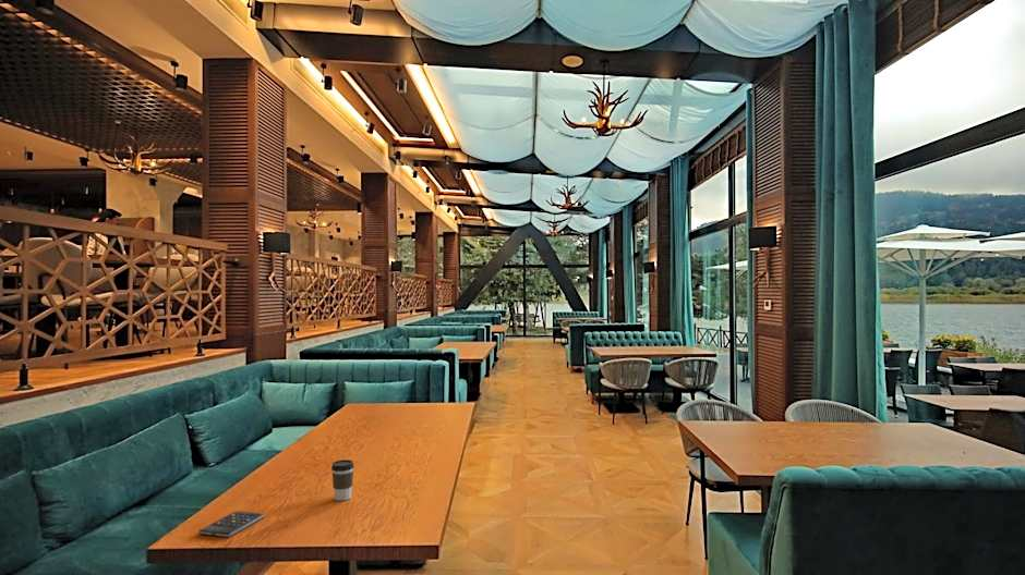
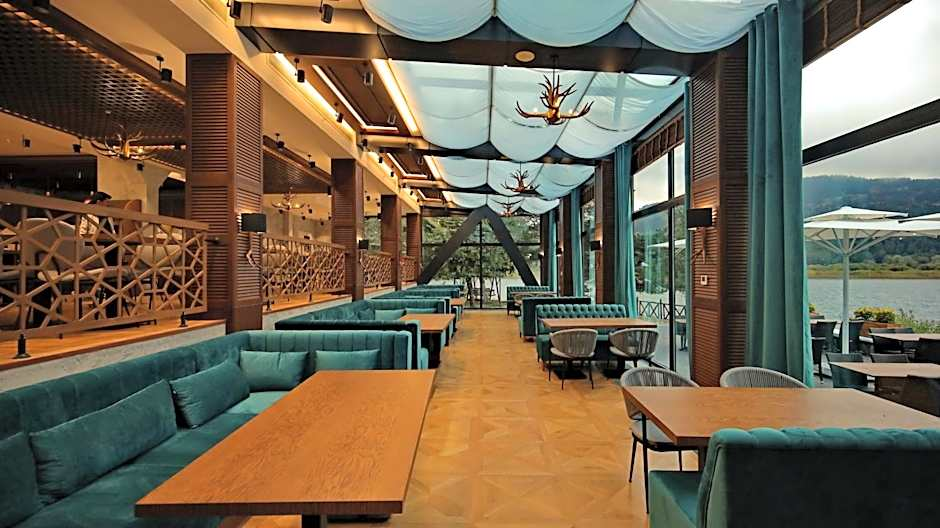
- smartphone [197,510,266,539]
- coffee cup [330,458,355,502]
